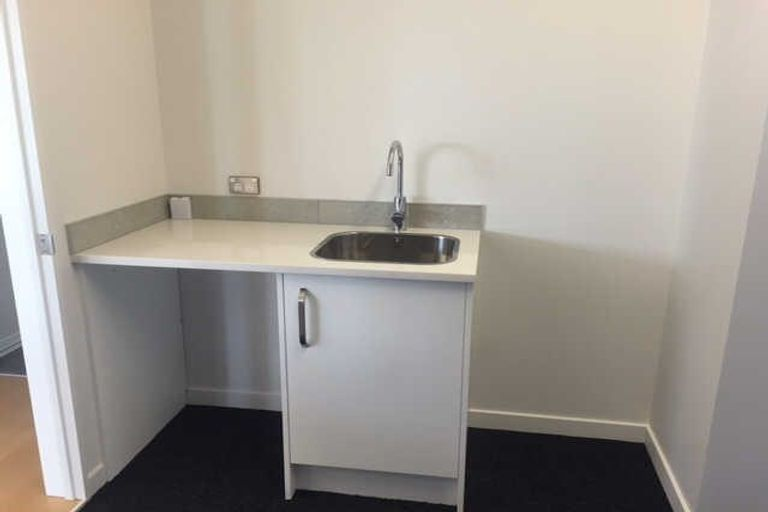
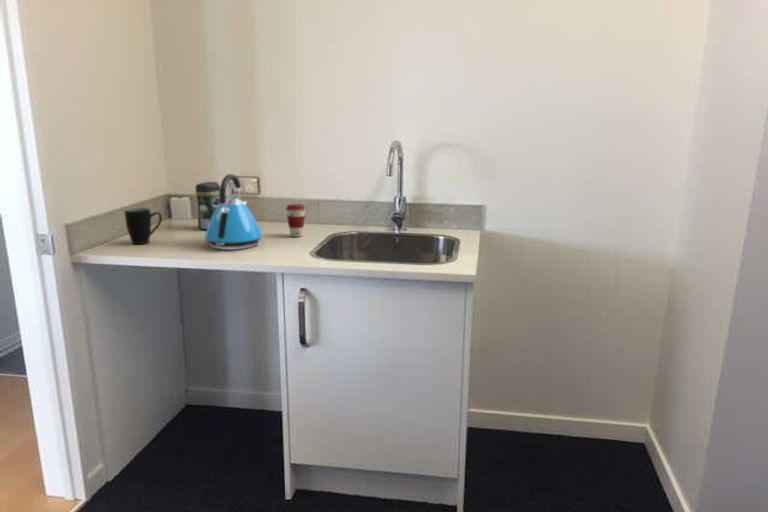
+ mug [124,207,163,245]
+ coffee jar [194,181,220,231]
+ coffee cup [285,203,306,238]
+ kettle [204,173,263,251]
